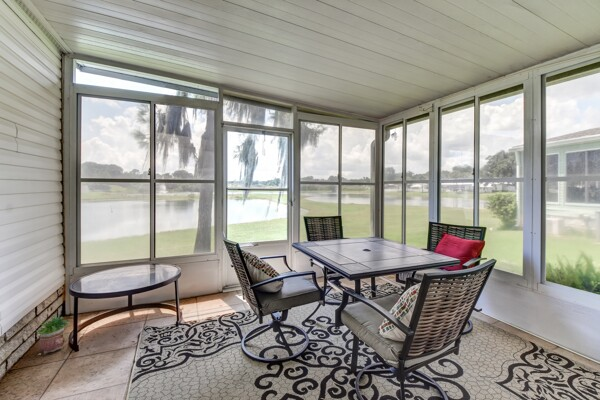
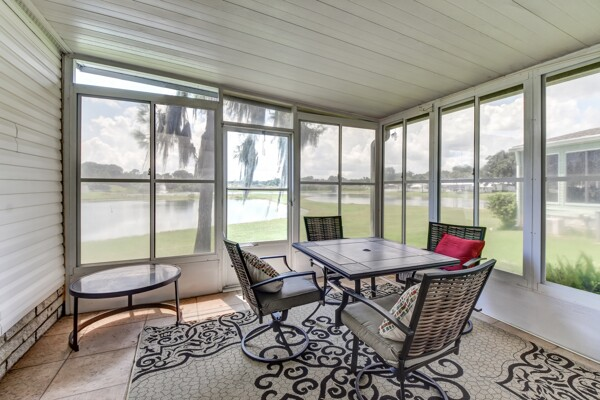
- potted plant [35,313,71,355]
